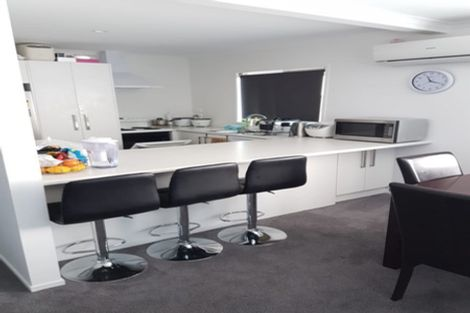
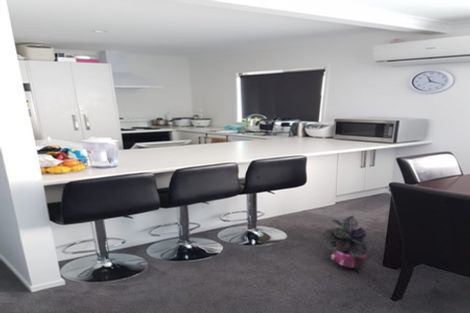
+ potted plant [322,214,370,274]
